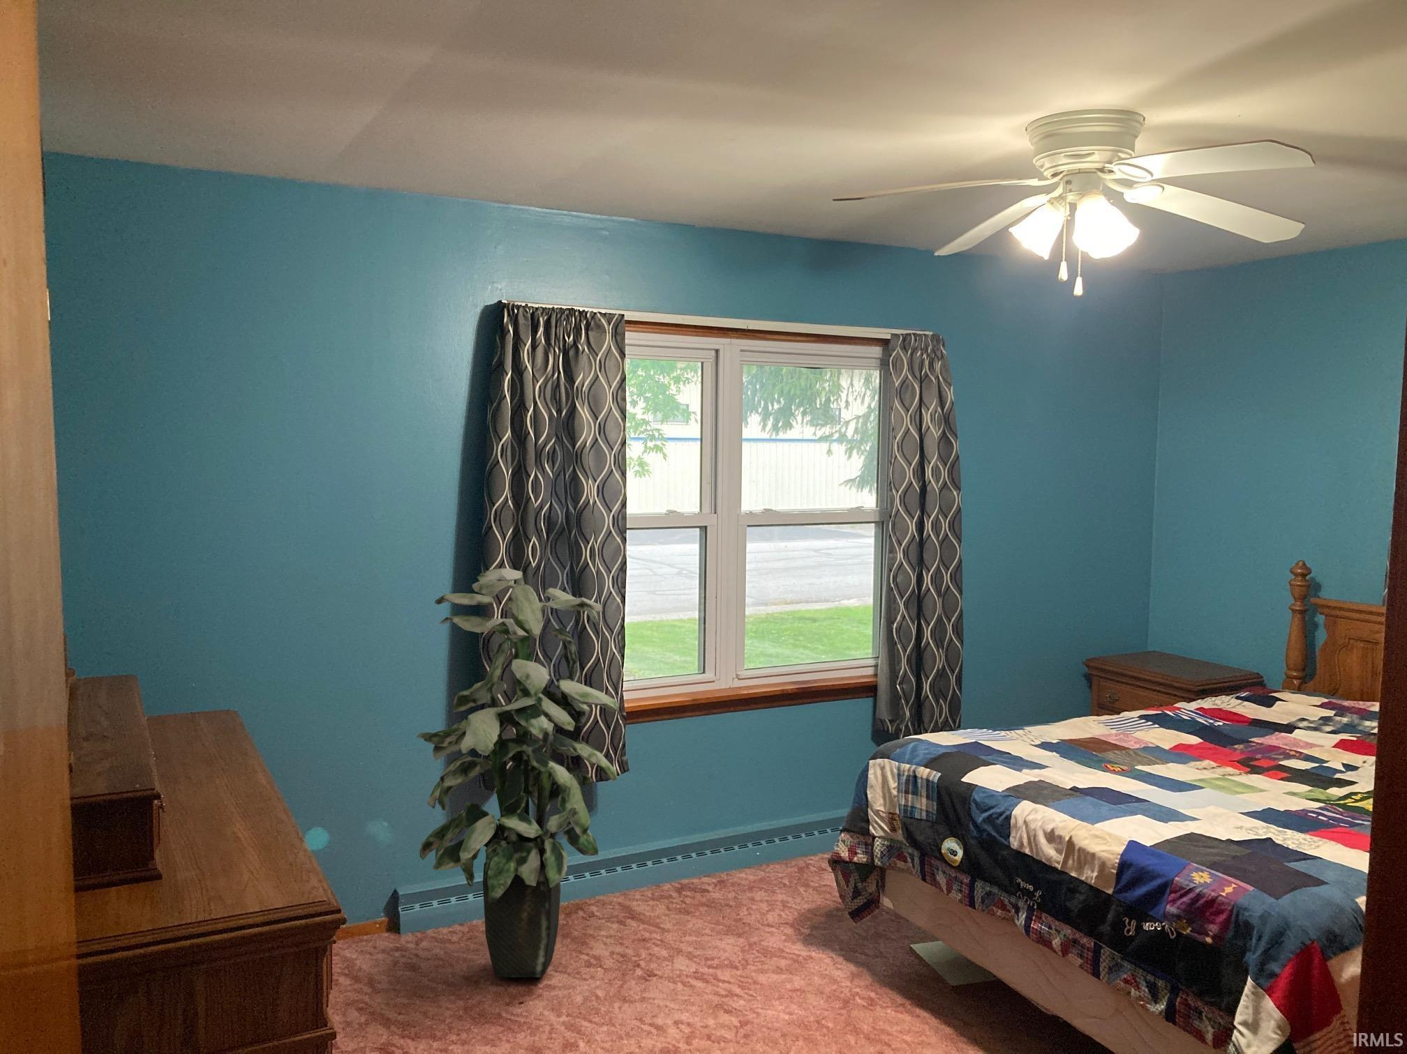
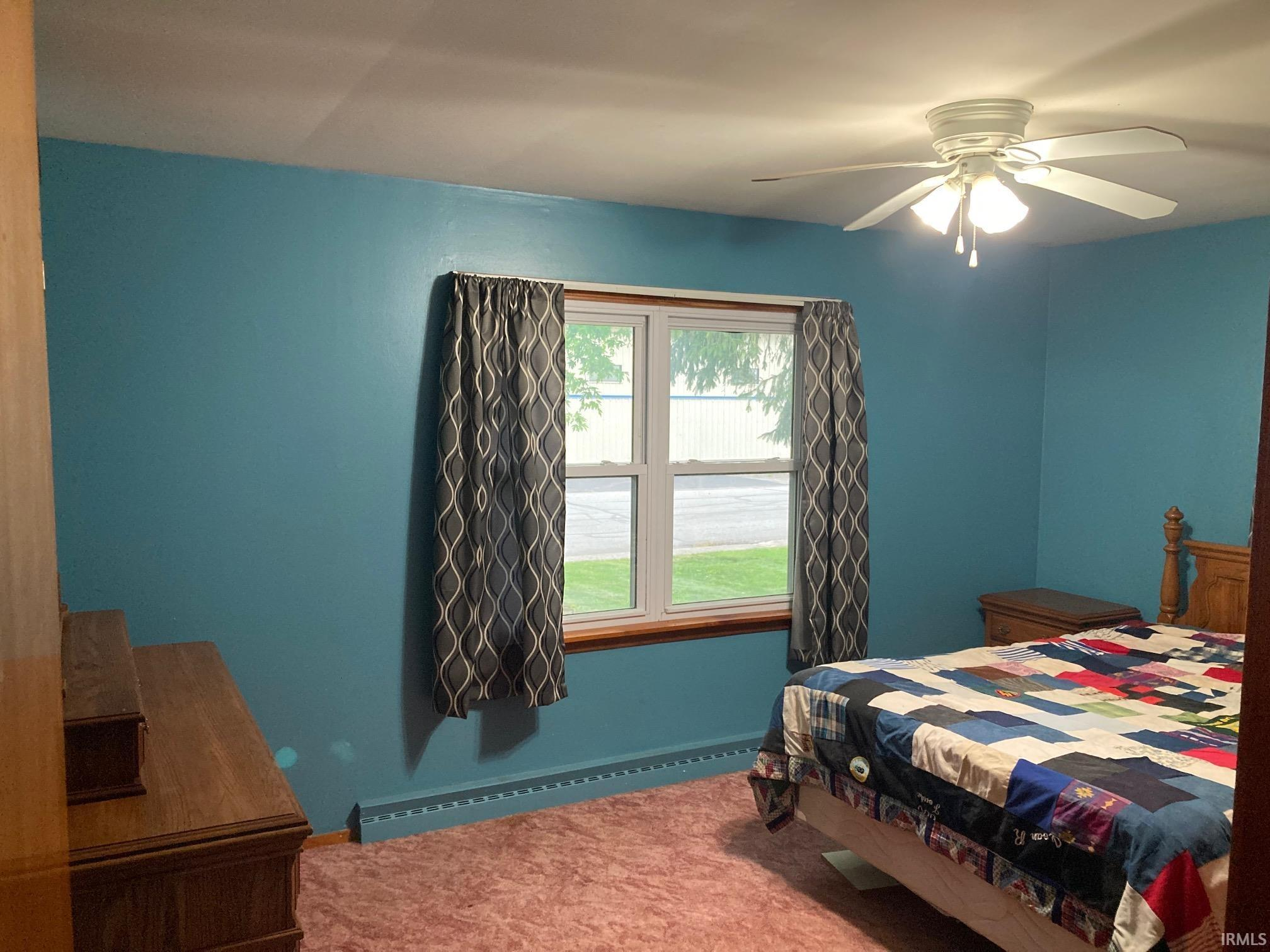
- indoor plant [415,568,619,978]
